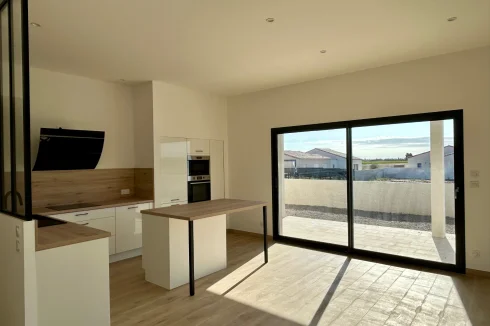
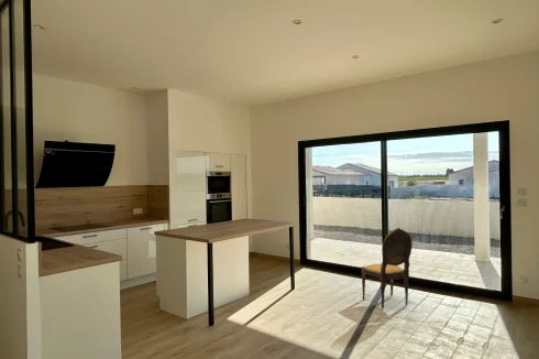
+ dining chair [360,227,414,309]
